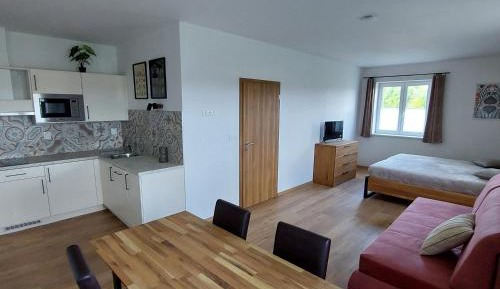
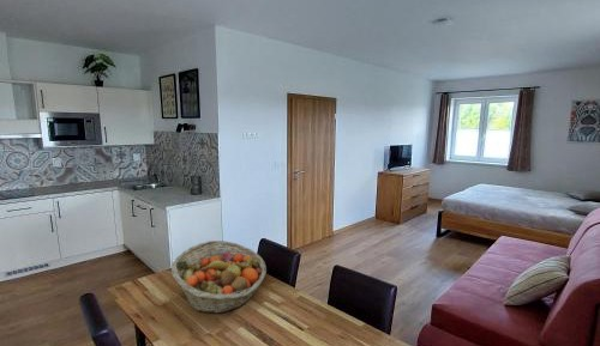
+ fruit basket [170,239,268,315]
